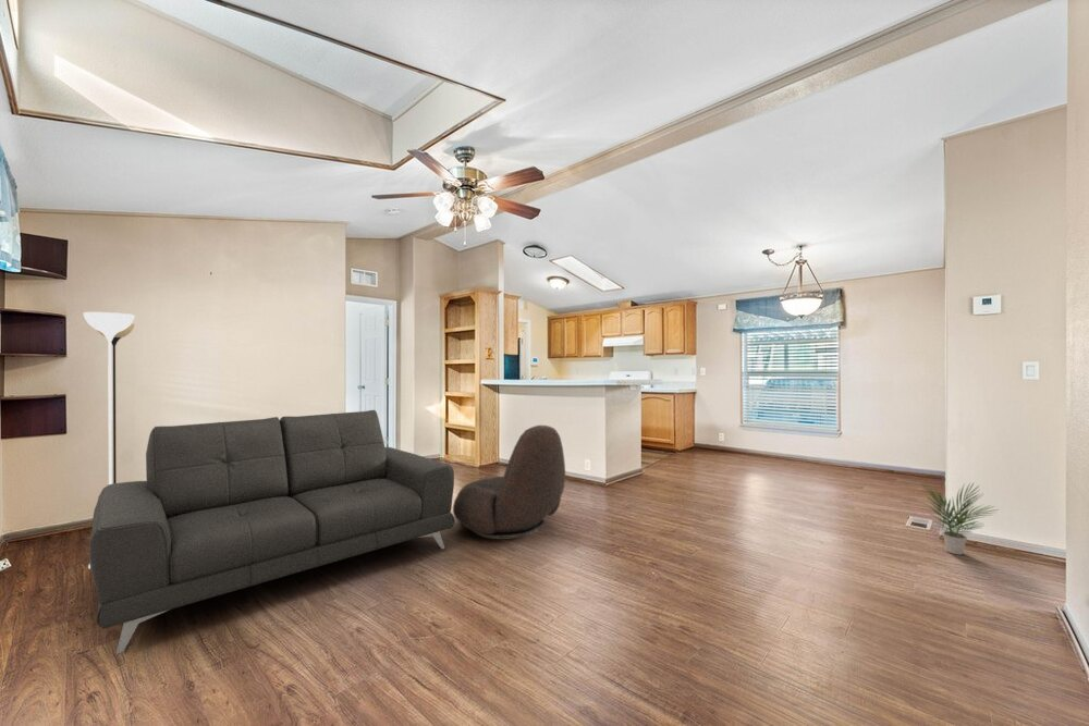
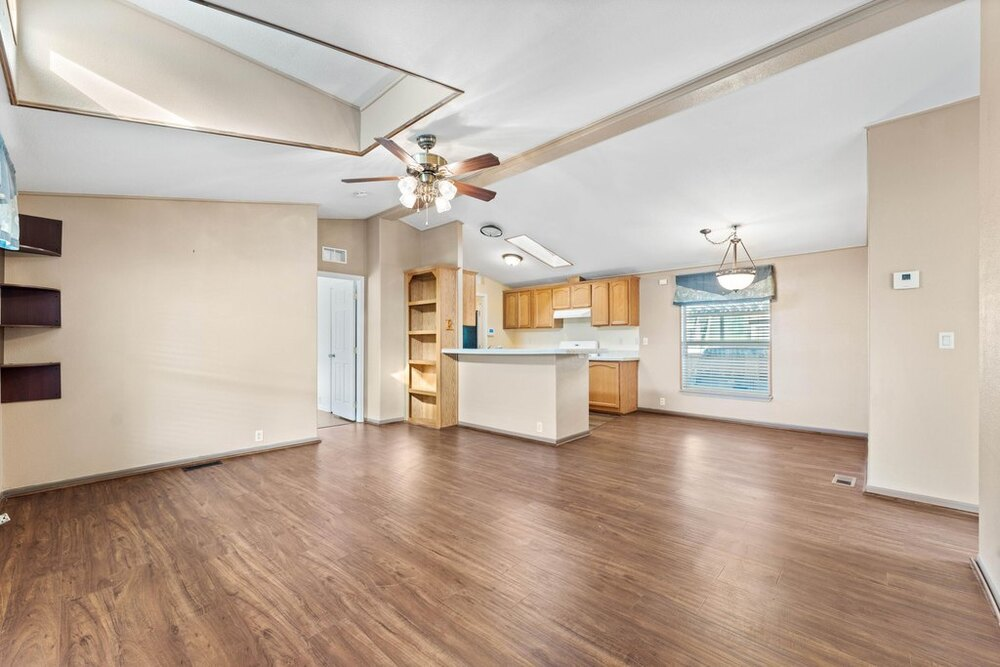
- sofa [88,409,456,655]
- armchair [452,424,566,540]
- floor lamp [83,311,135,569]
- potted plant [911,481,1000,556]
